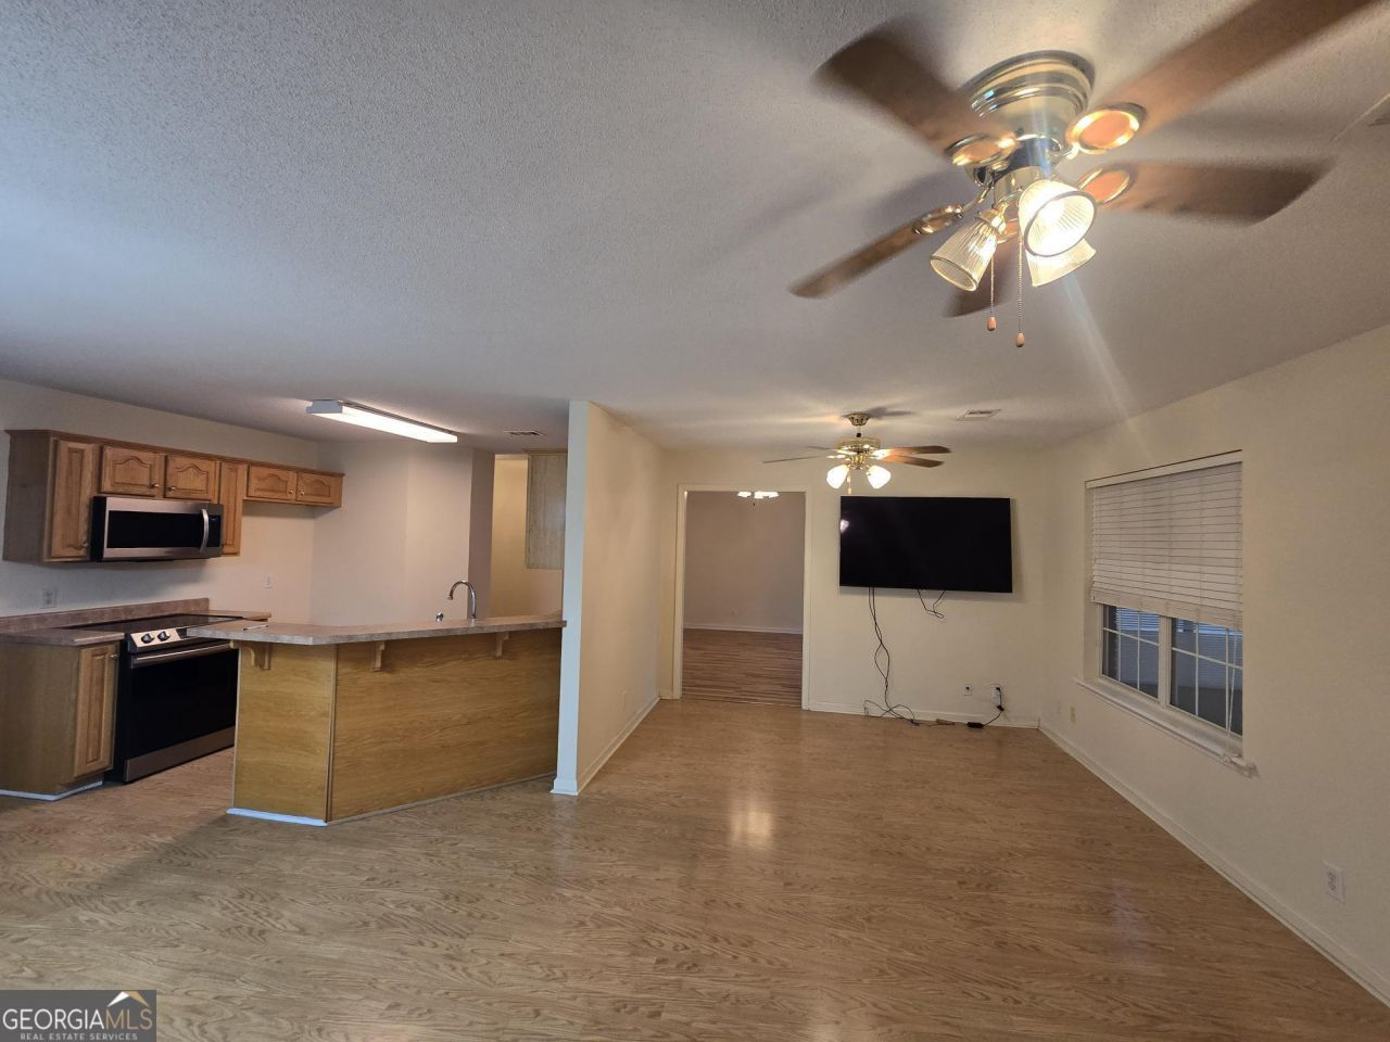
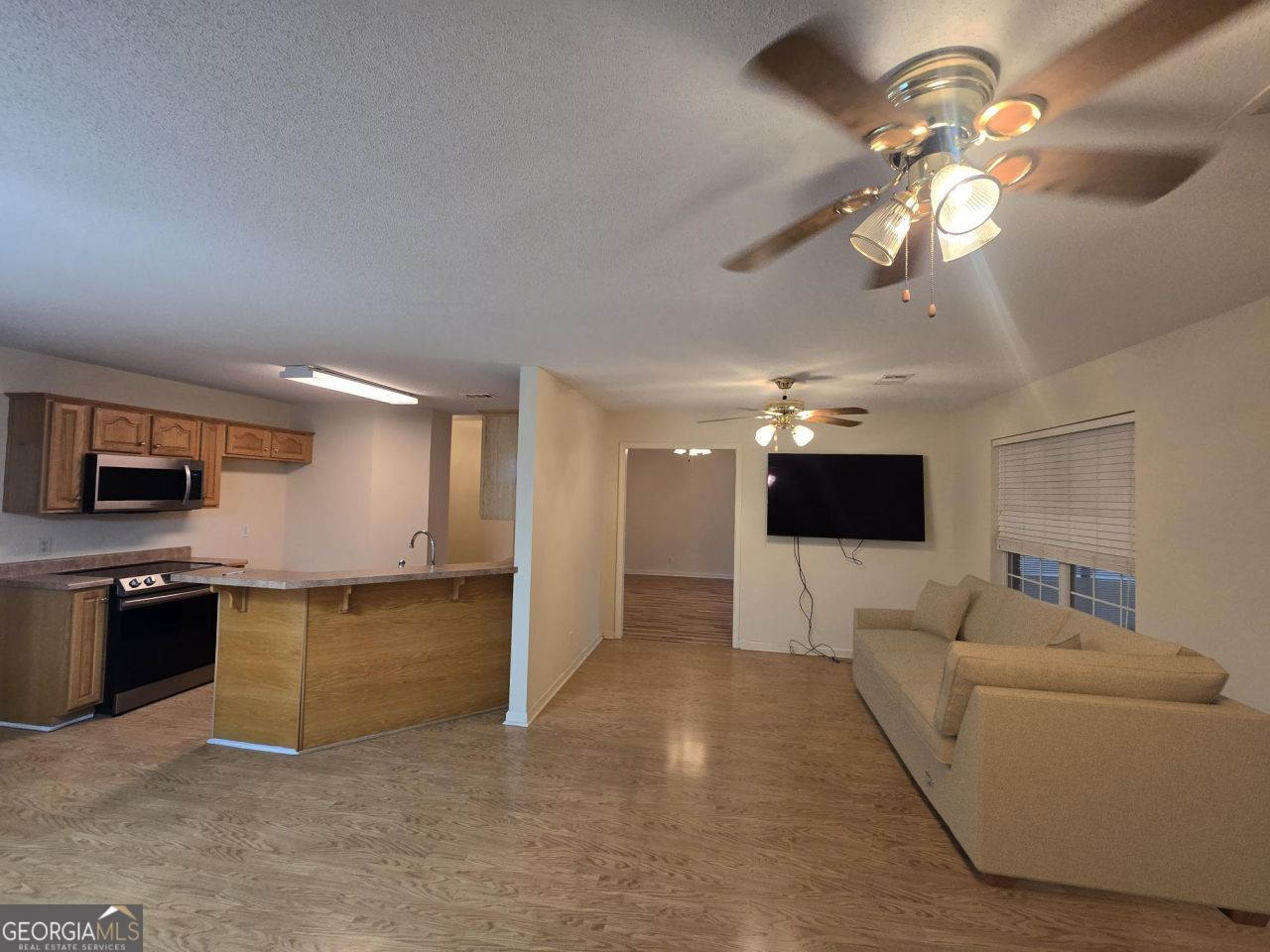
+ sofa [851,573,1270,928]
